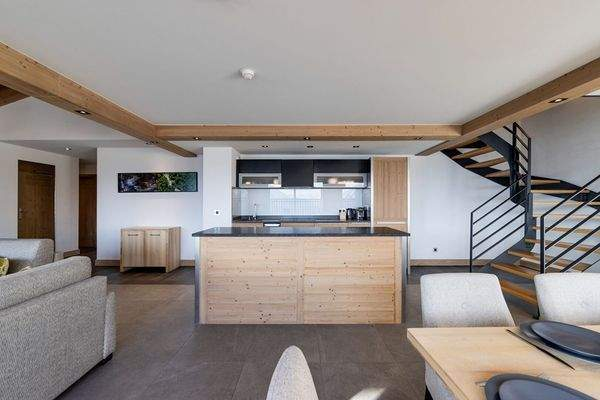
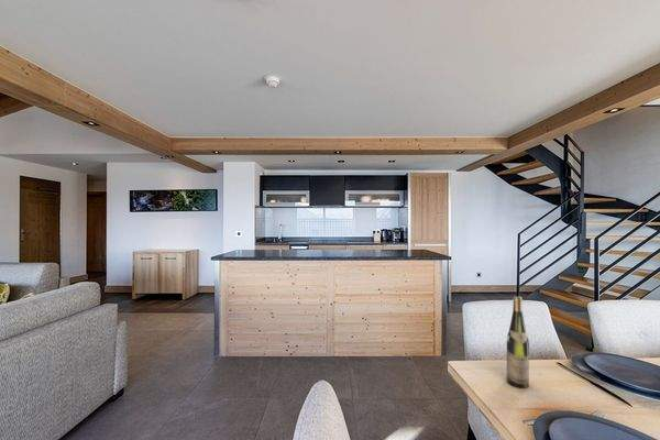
+ wine bottle [506,295,530,389]
